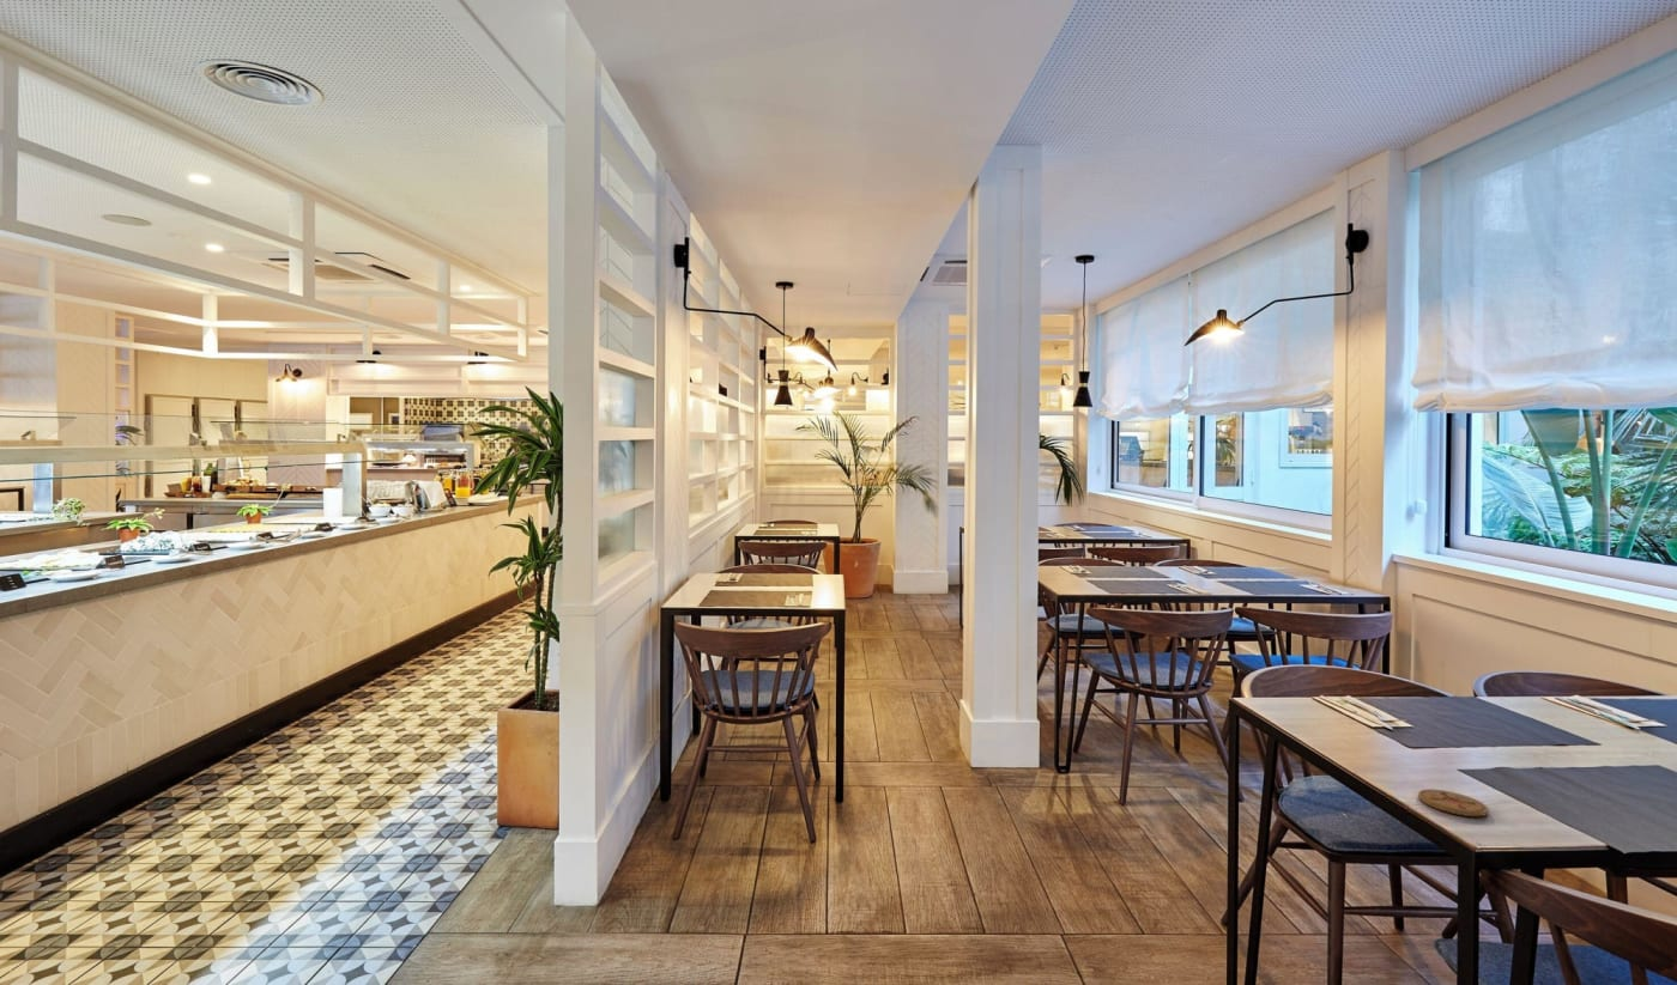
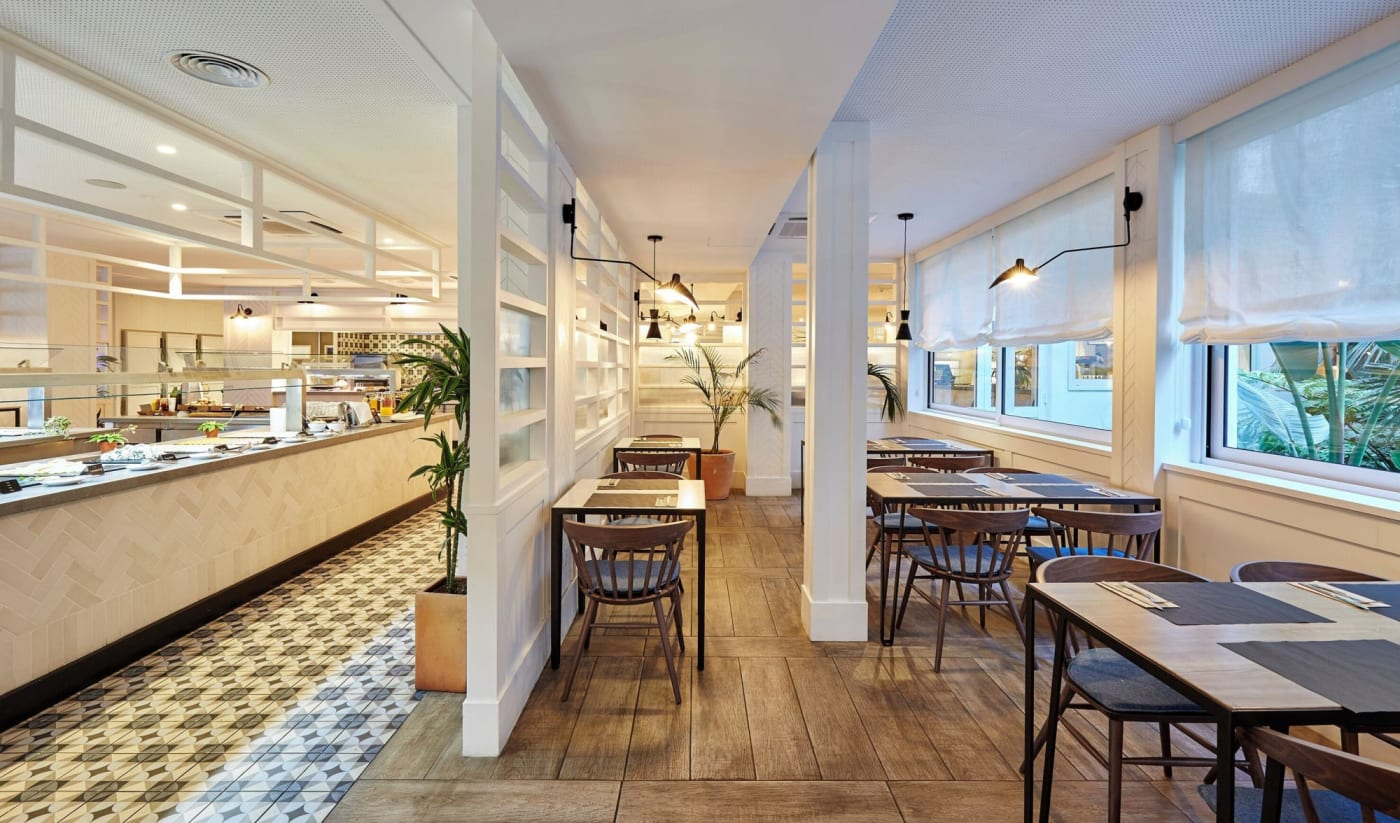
- coaster [1417,788,1490,817]
